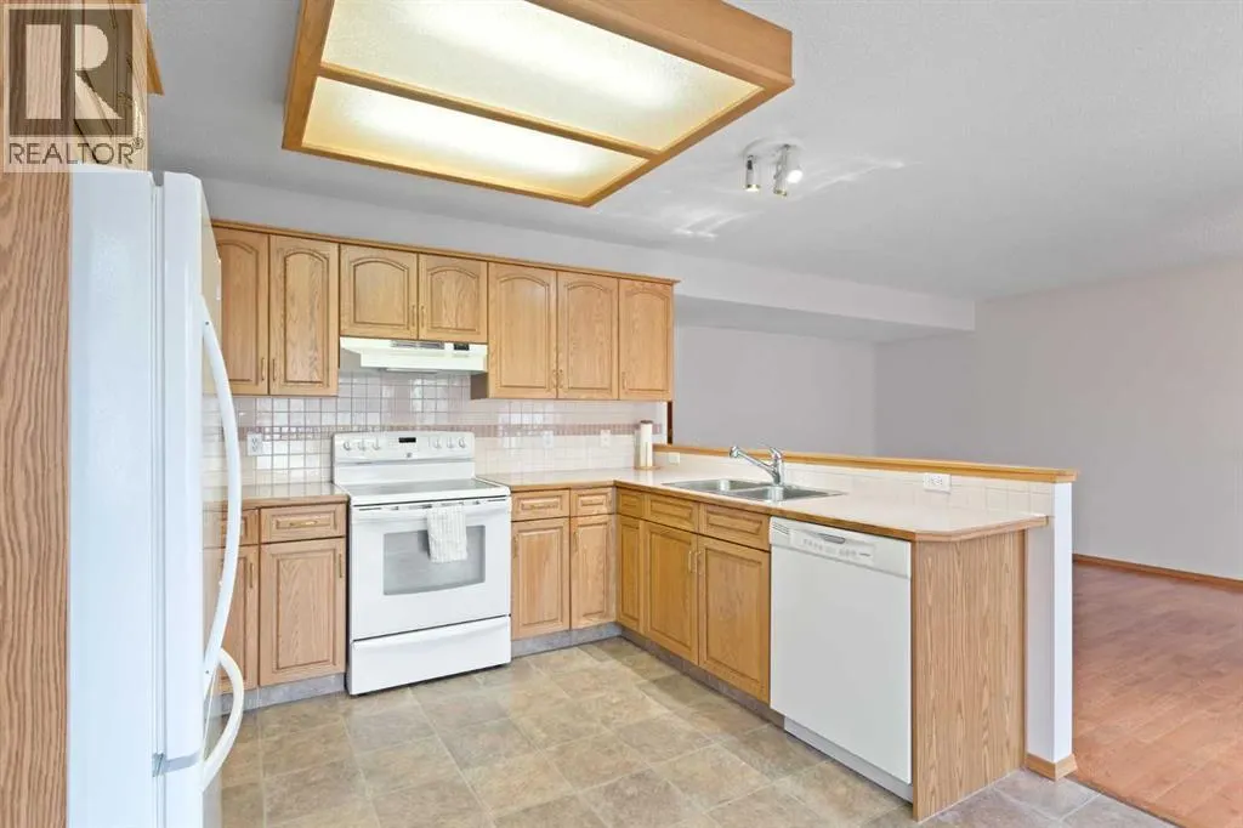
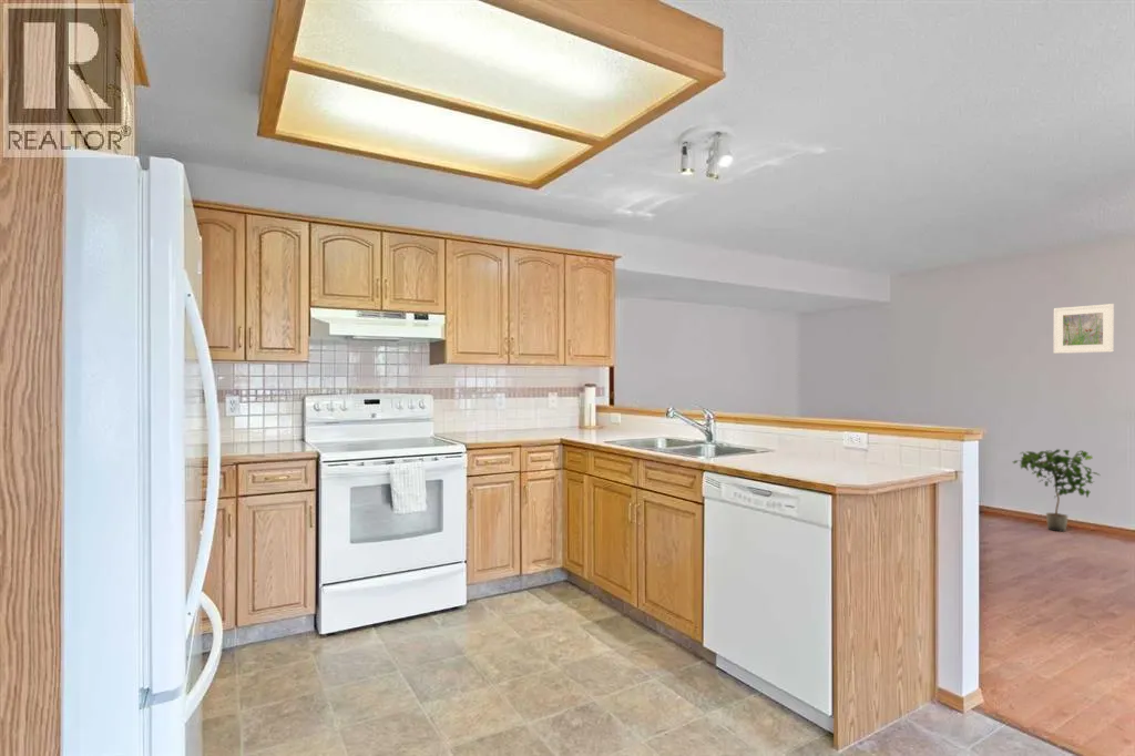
+ potted plant [1012,448,1102,533]
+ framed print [1052,303,1115,355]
